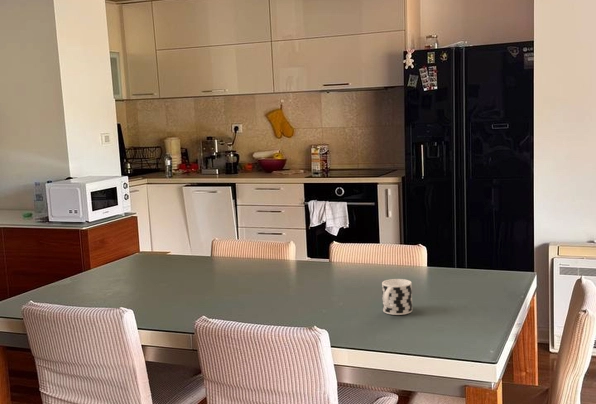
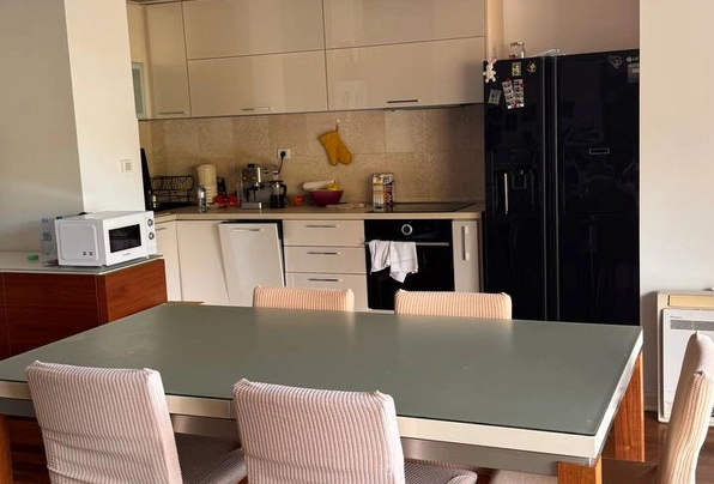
- cup [381,278,413,316]
